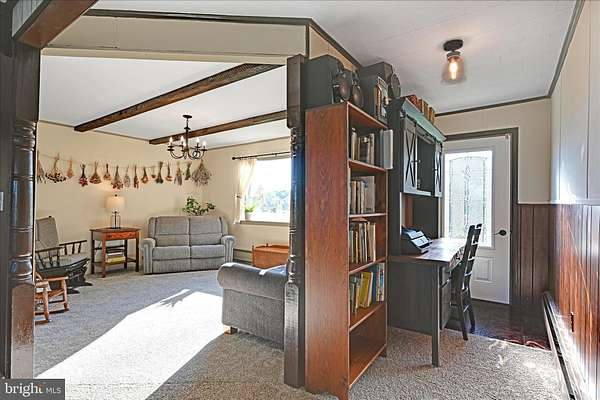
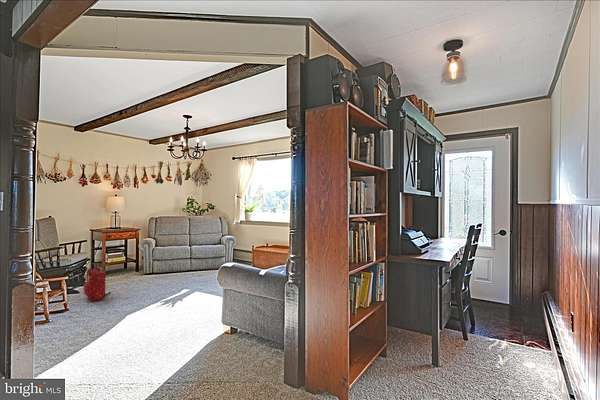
+ backpack [83,265,112,302]
